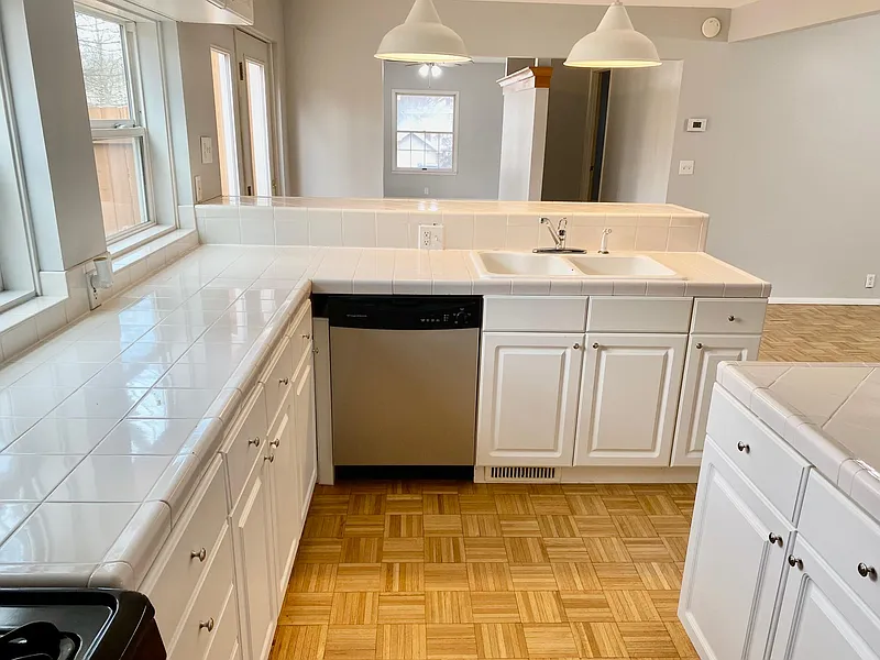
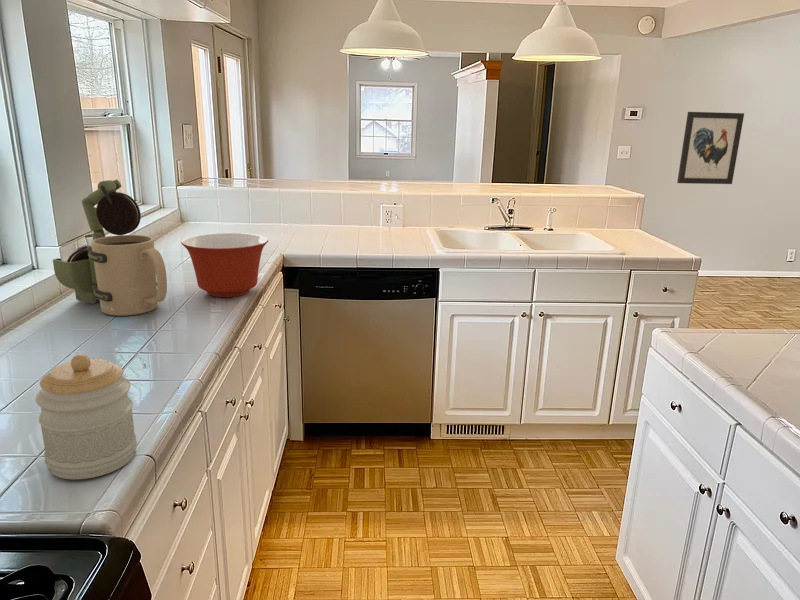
+ wall art [676,111,745,185]
+ cocoa [52,179,168,317]
+ mixing bowl [180,232,269,298]
+ jar [34,353,138,480]
